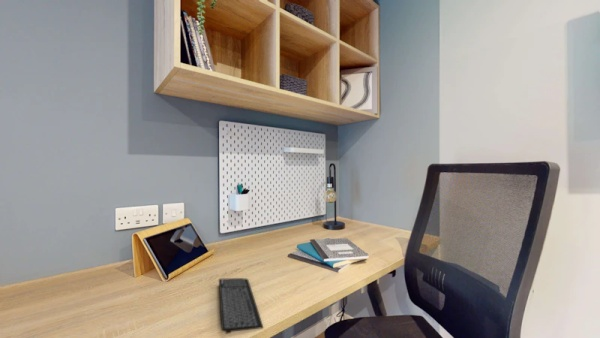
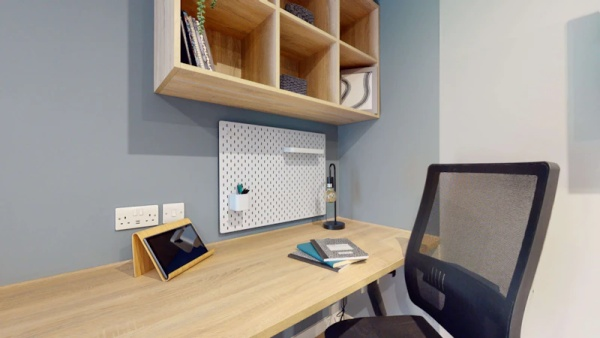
- keyboard [218,277,264,335]
